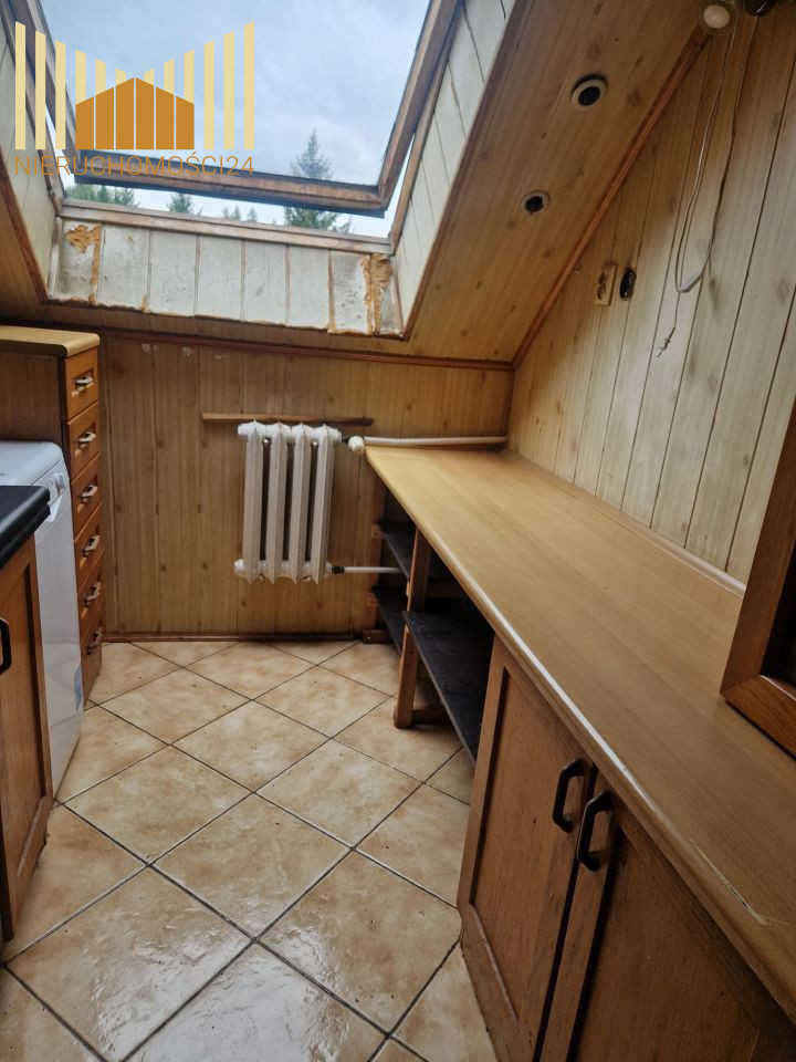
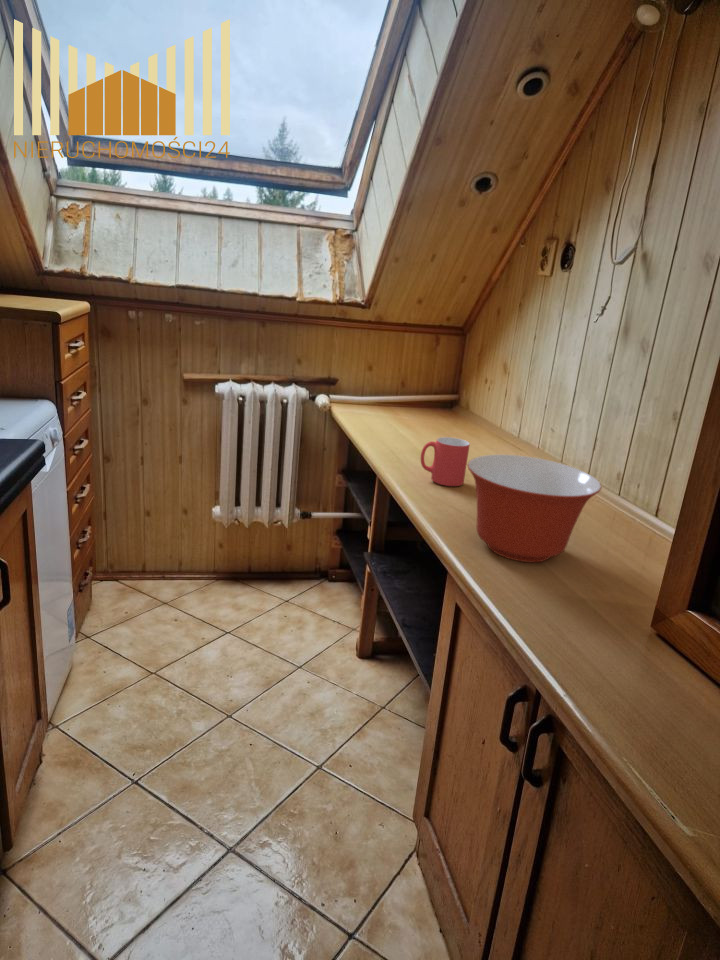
+ mixing bowl [467,454,602,564]
+ mug [420,436,471,487]
